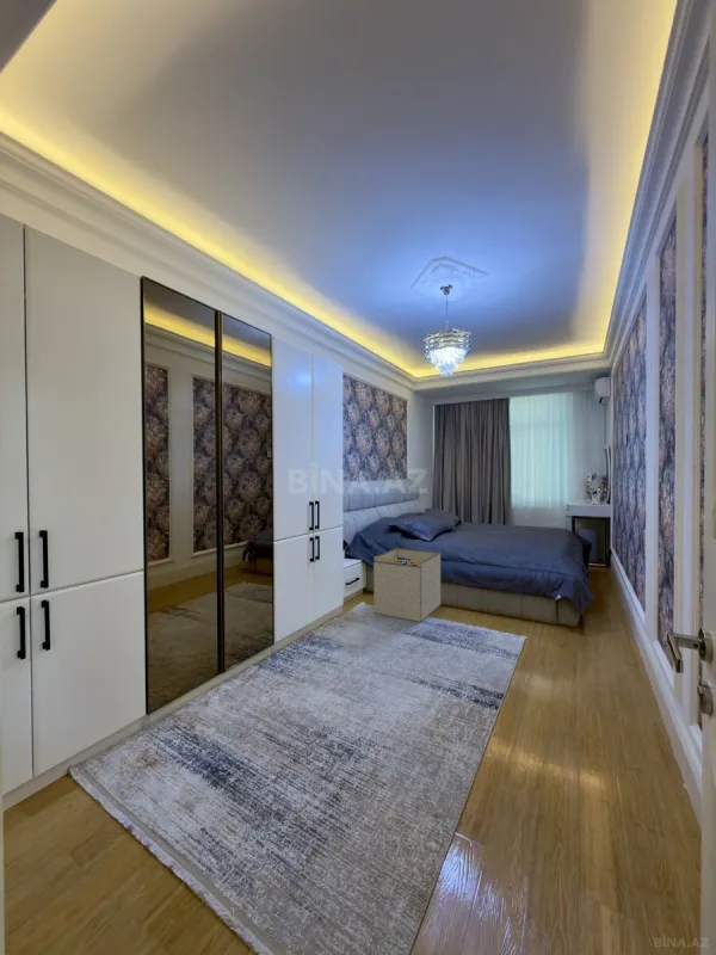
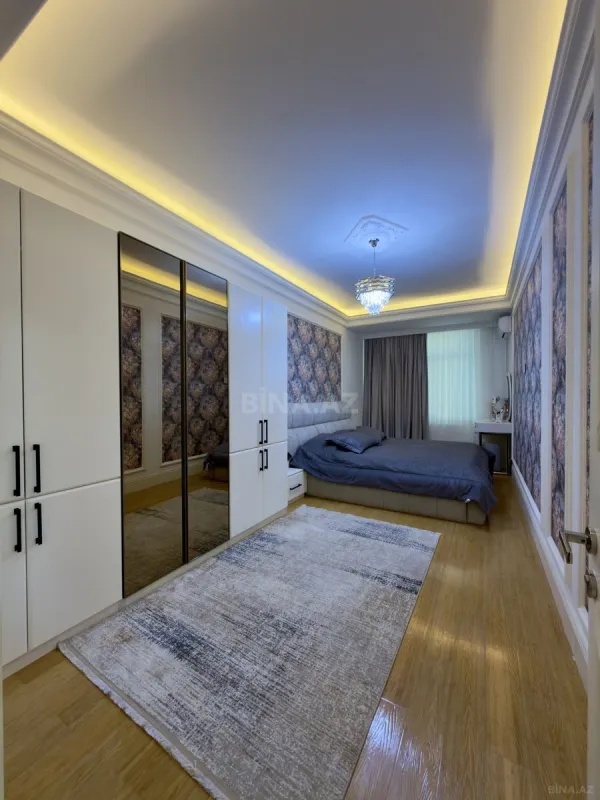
- storage bin [372,547,442,623]
